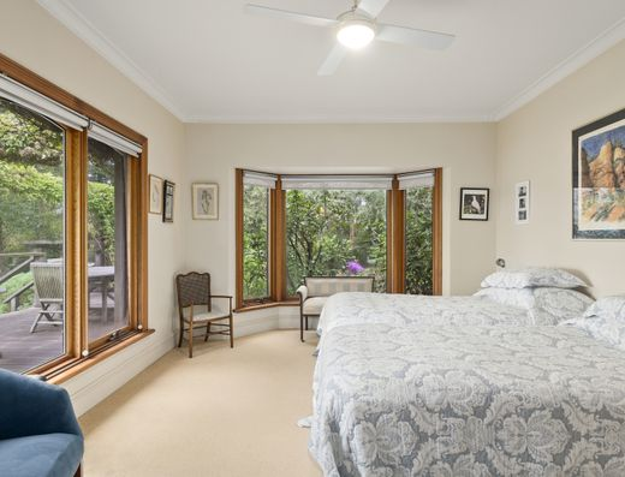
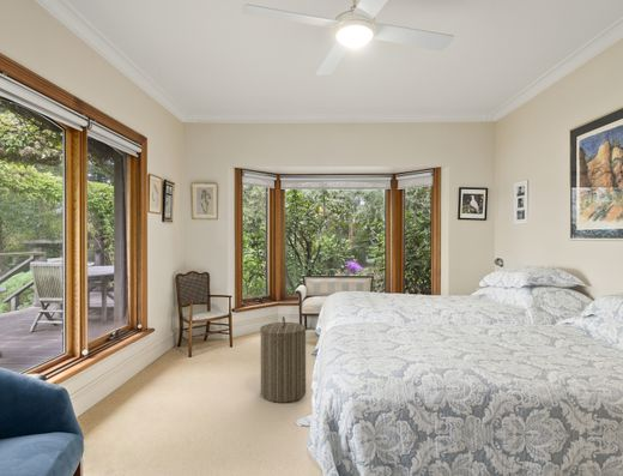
+ laundry hamper [259,315,307,404]
